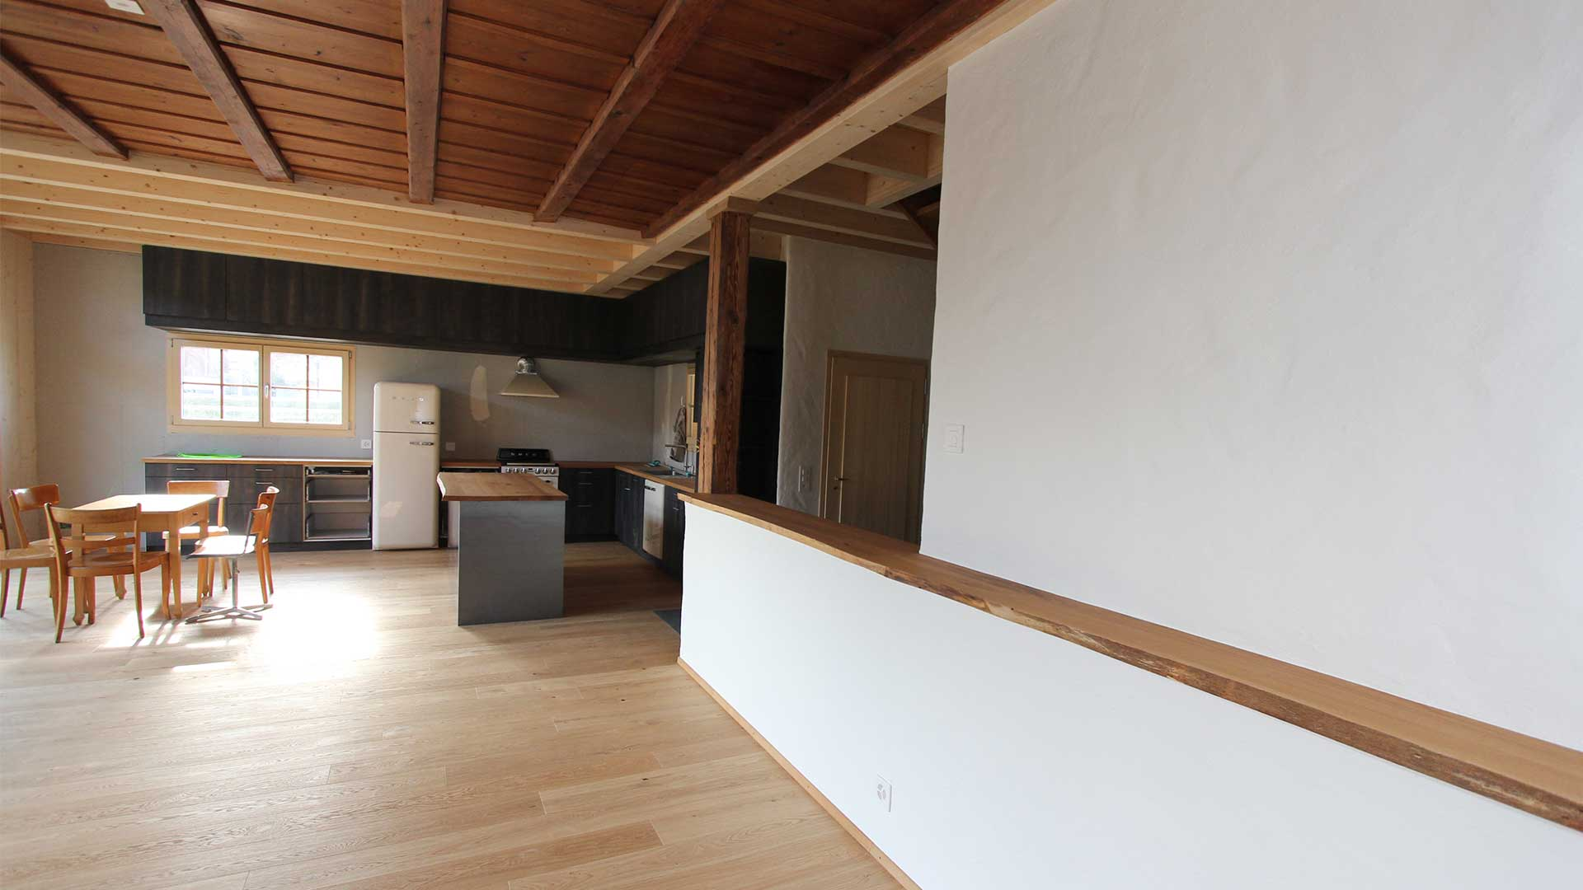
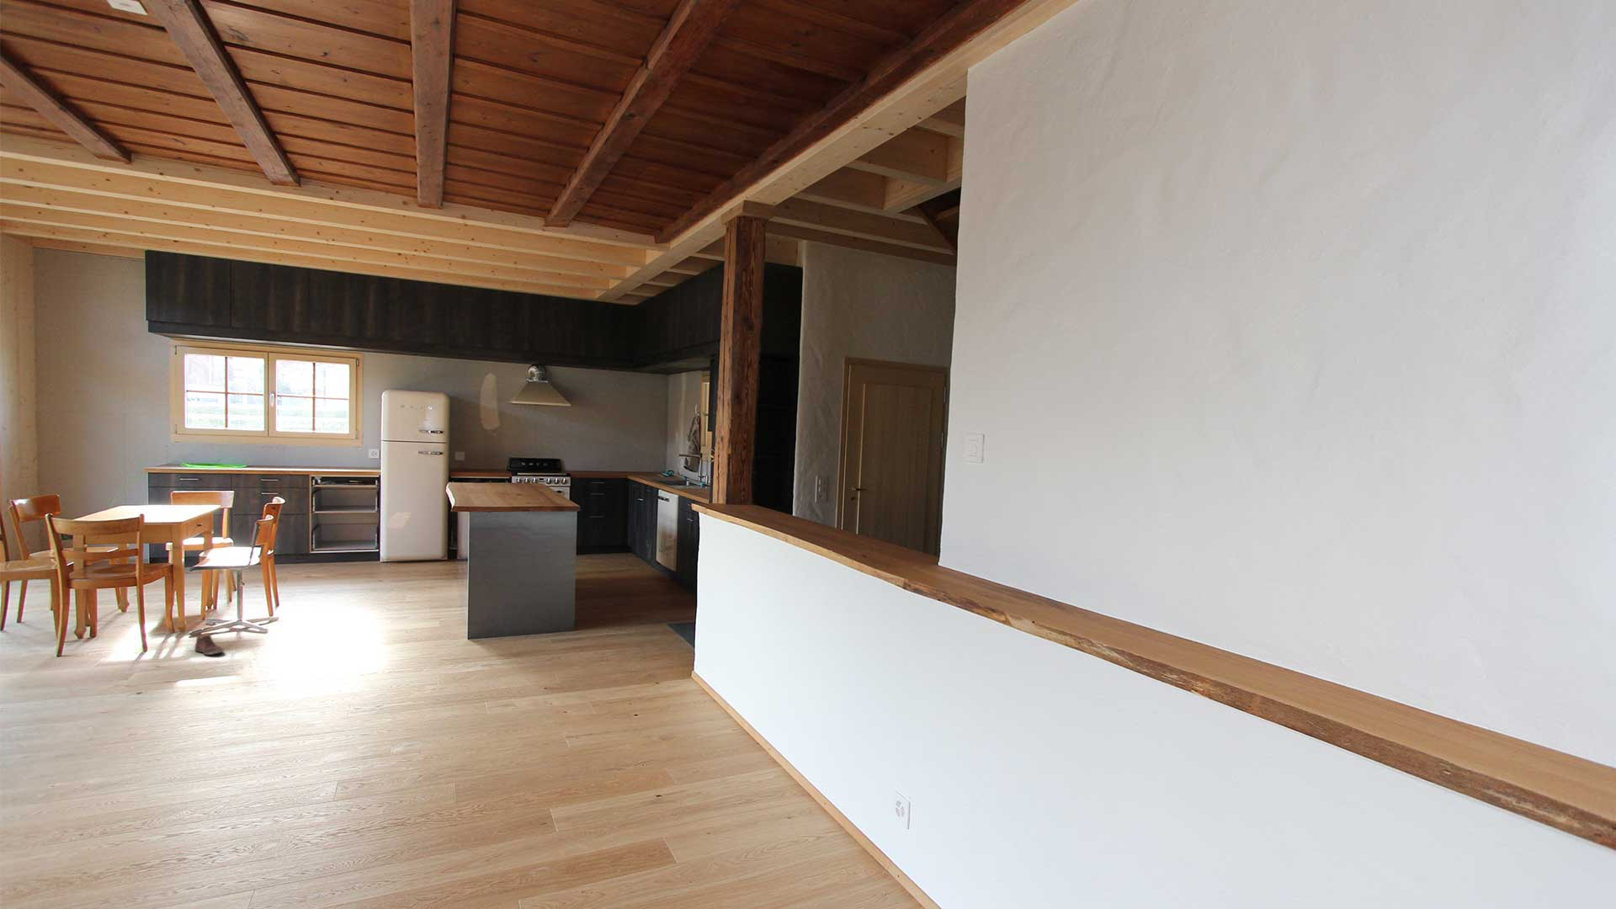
+ shoe [193,633,224,656]
